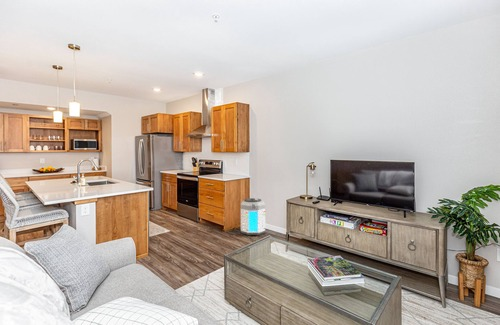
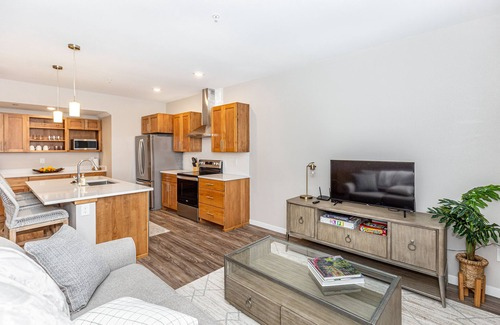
- air purifier [240,197,266,236]
